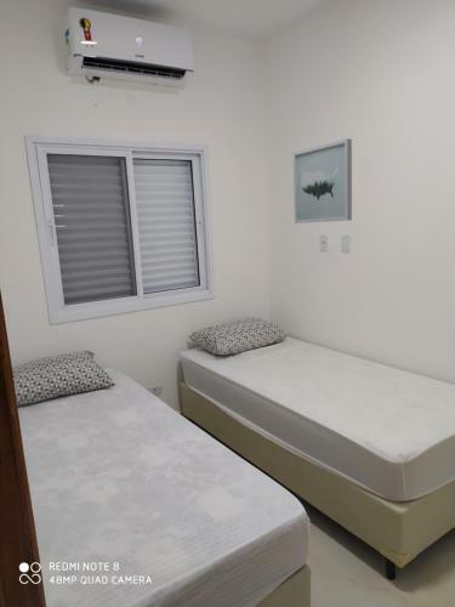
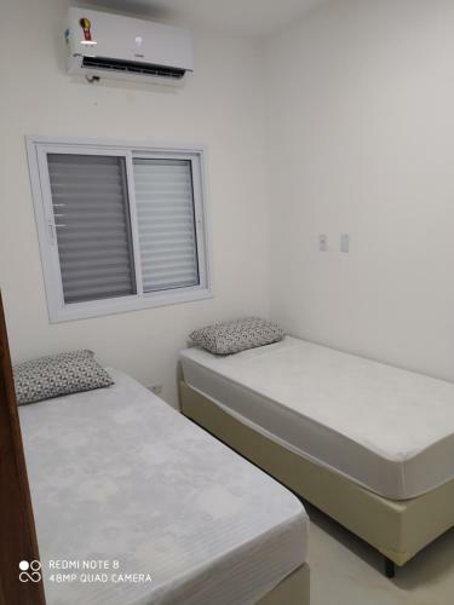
- wall art [292,137,353,225]
